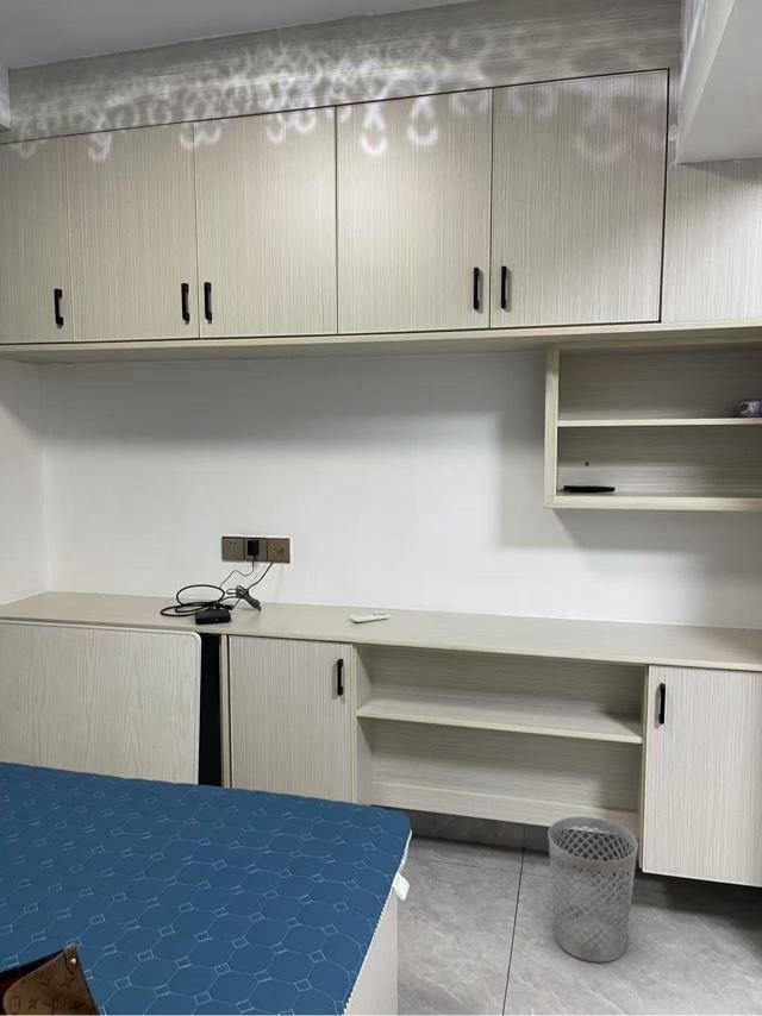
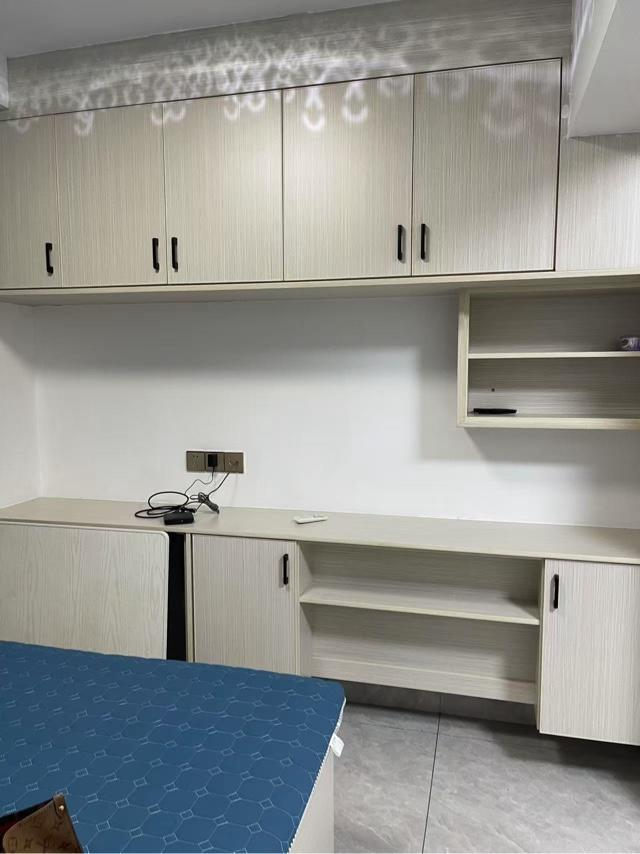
- wastebasket [546,815,639,964]
